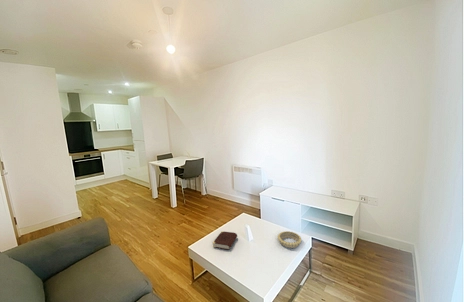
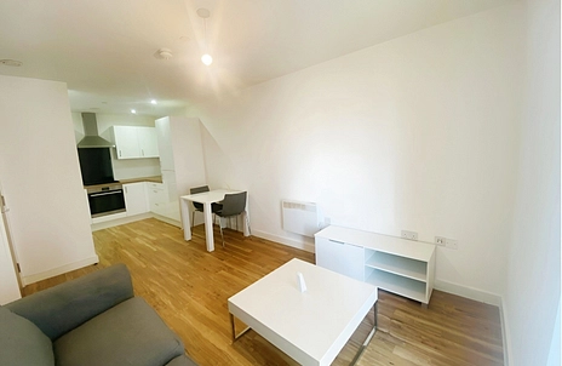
- decorative bowl [277,230,302,249]
- book [212,230,238,251]
